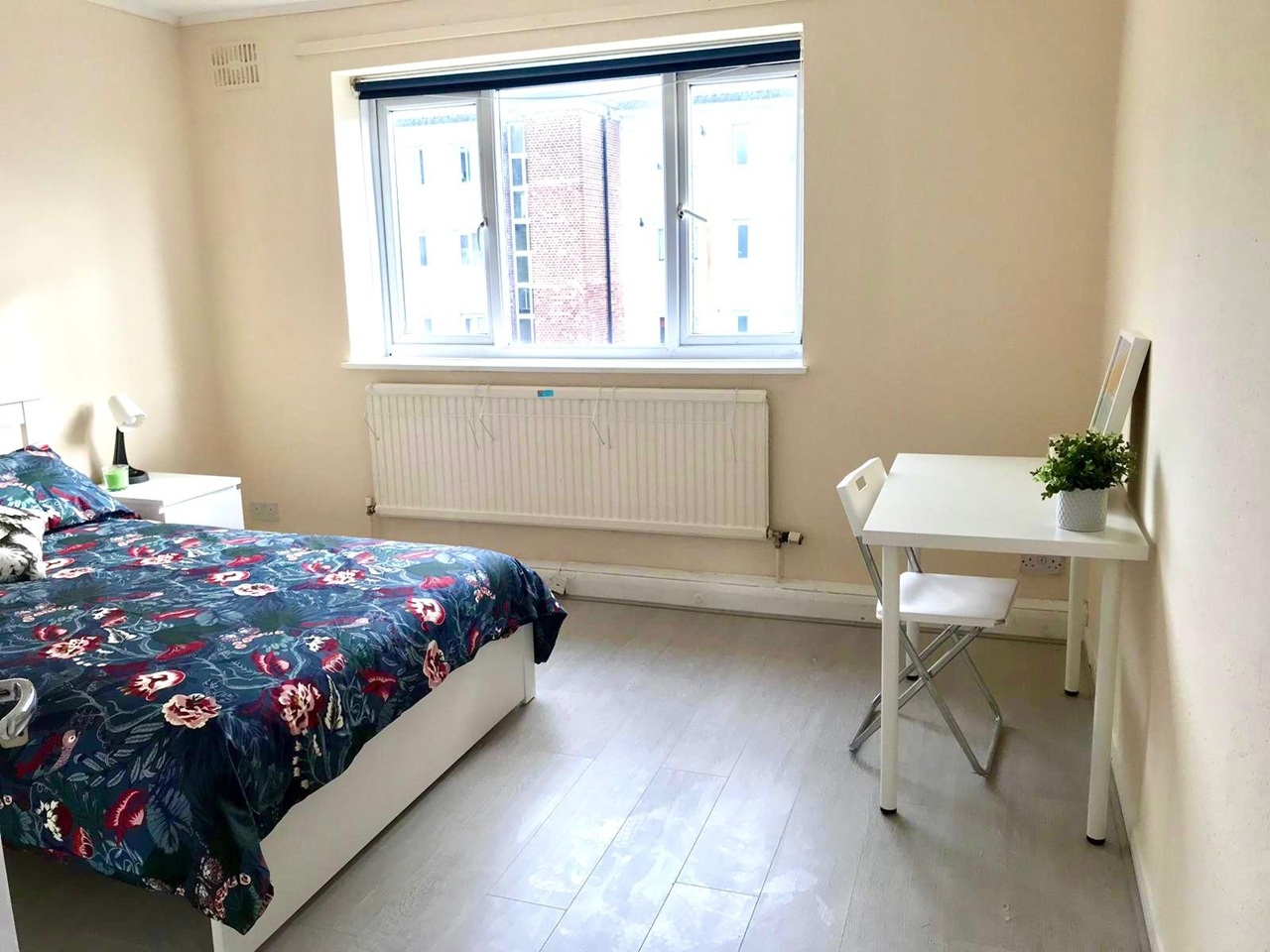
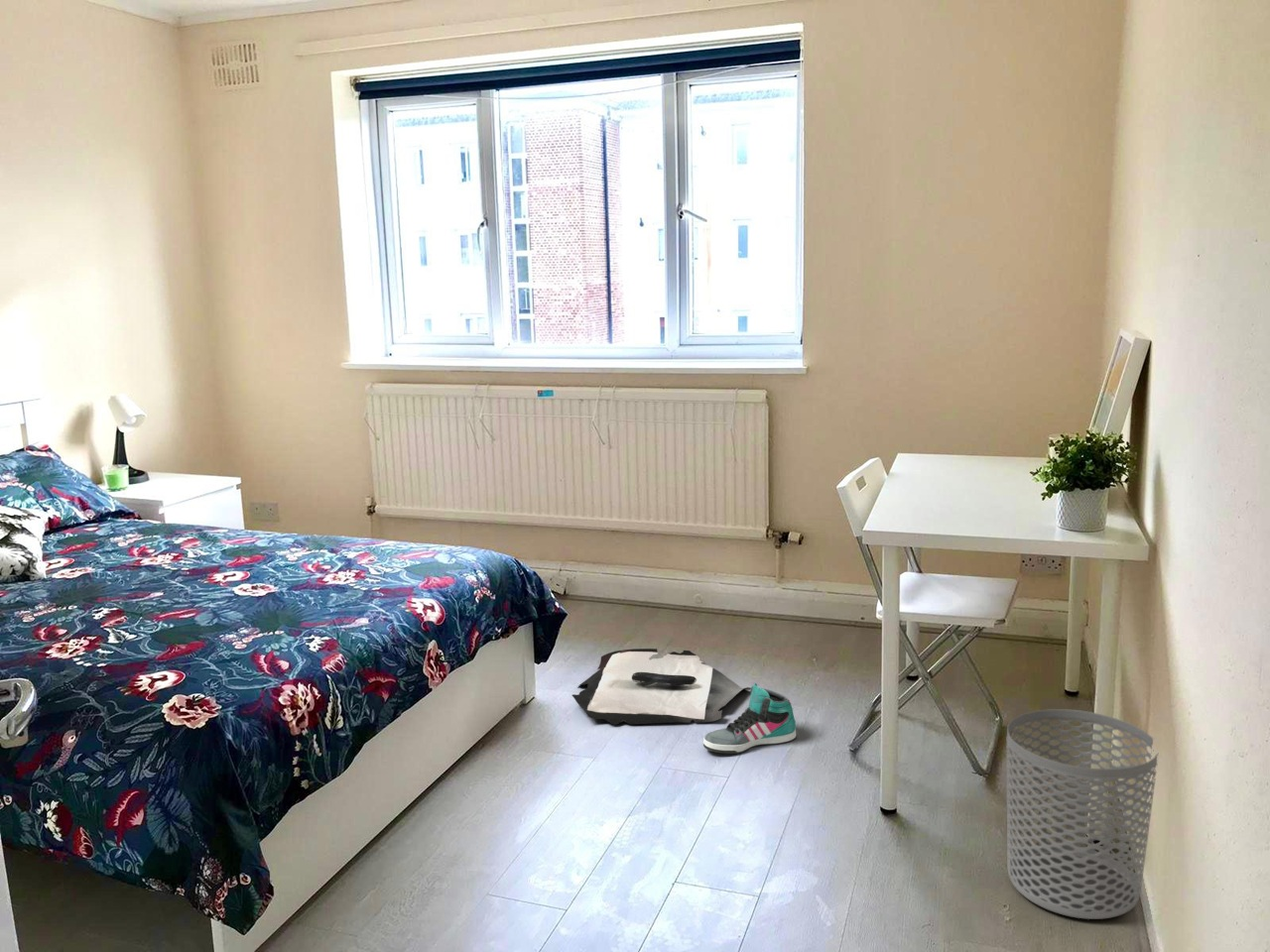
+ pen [572,648,751,725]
+ waste bin [1005,708,1159,920]
+ sneaker [702,682,797,755]
